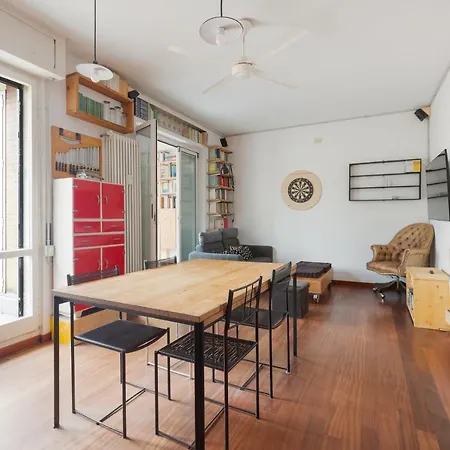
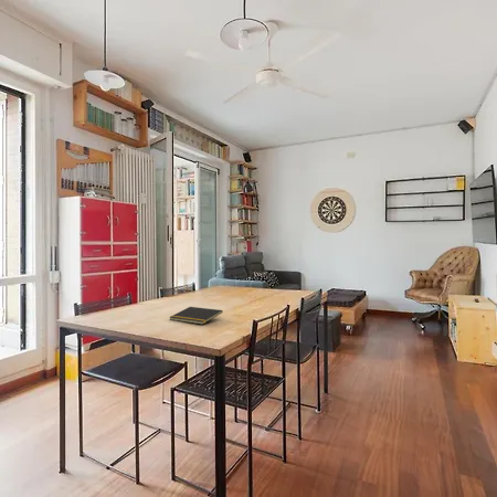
+ notepad [168,306,223,326]
